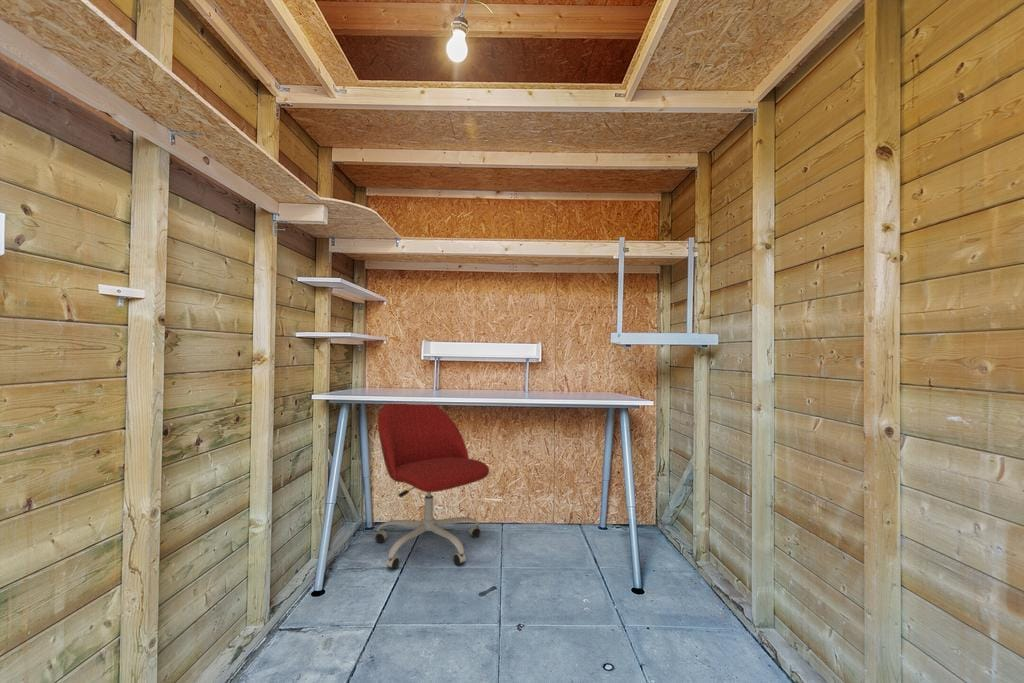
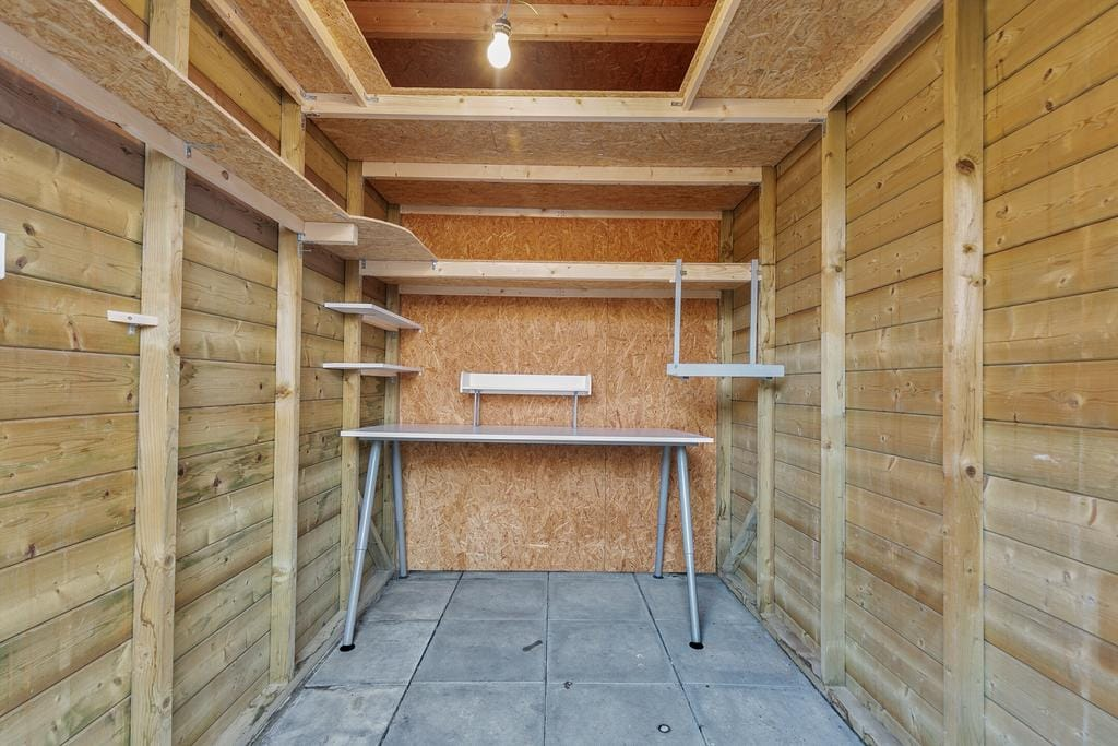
- office chair [374,403,490,570]
